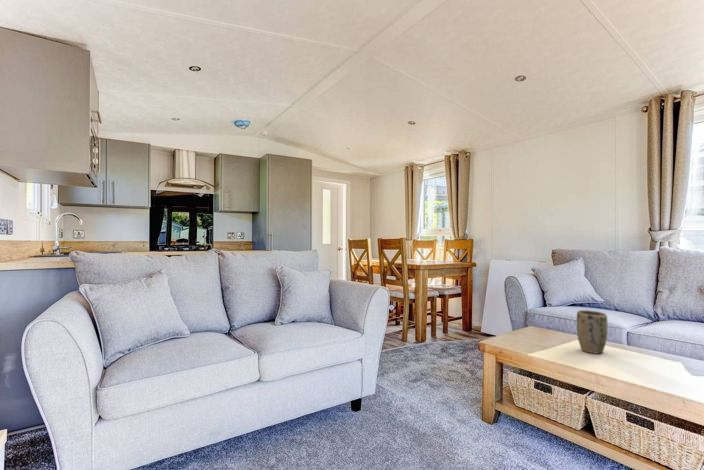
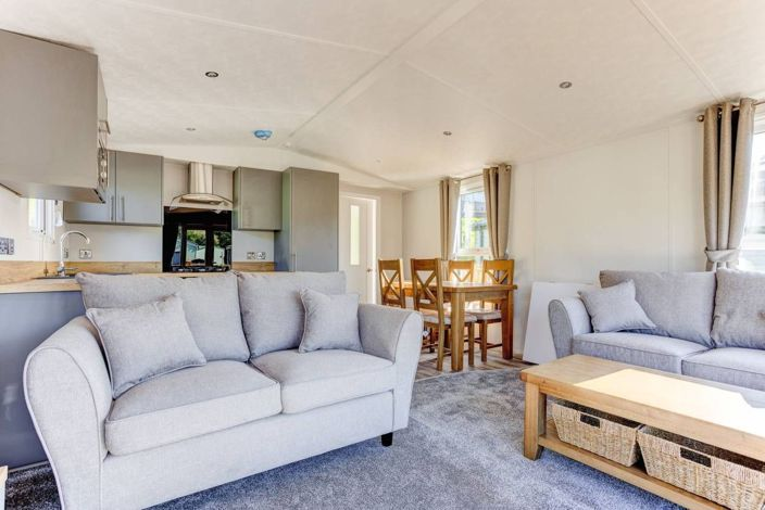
- plant pot [576,309,609,355]
